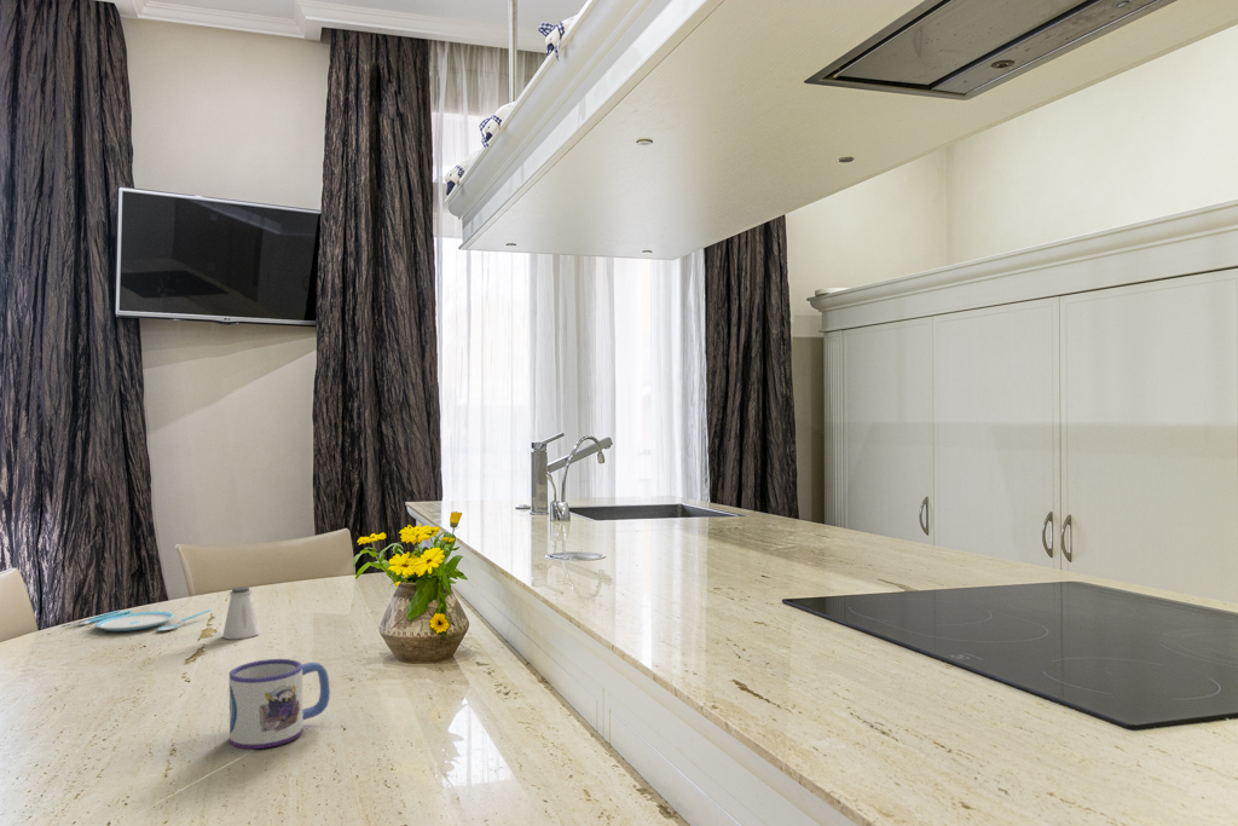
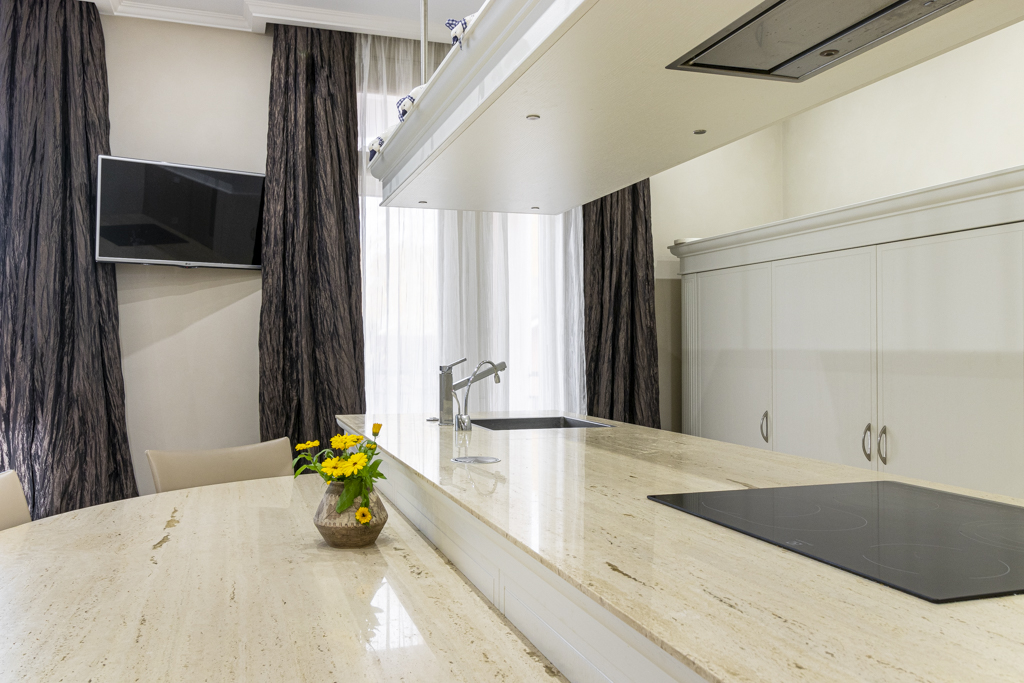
- mug [228,658,331,750]
- saltshaker [221,585,260,640]
- plate [60,608,213,633]
